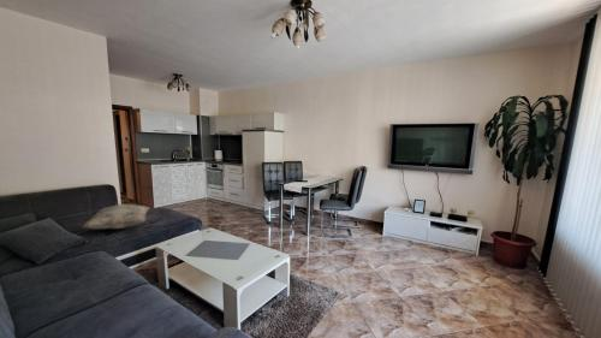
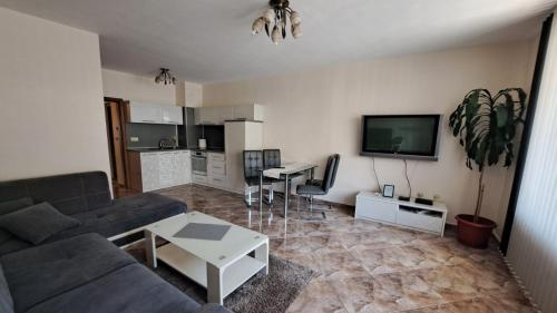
- decorative pillow [81,203,151,230]
